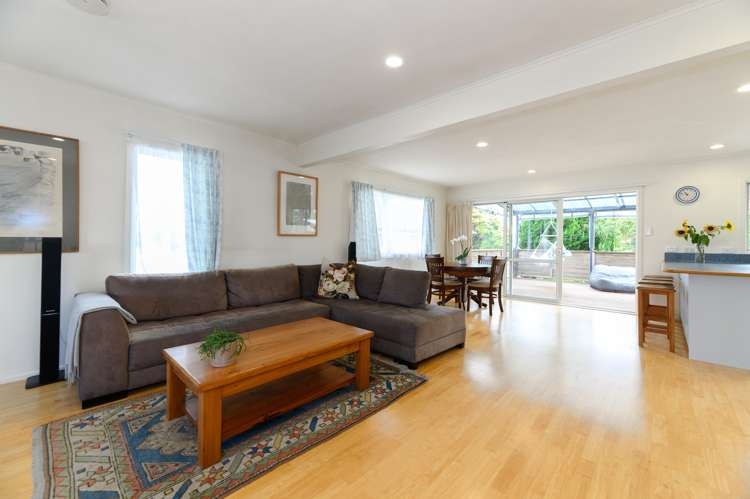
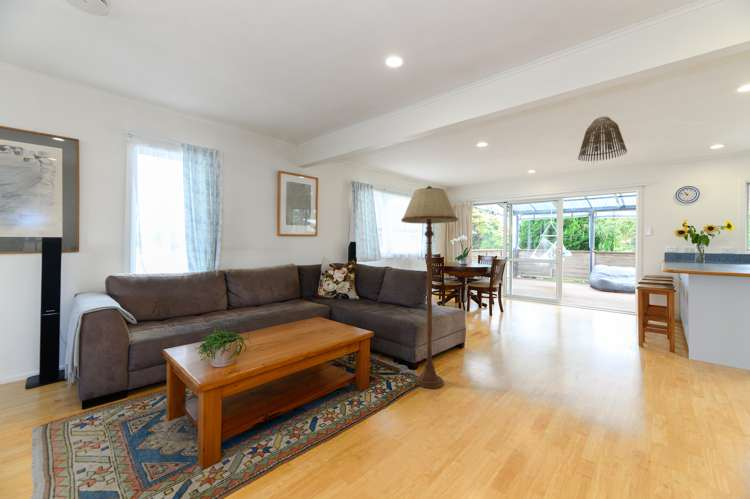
+ floor lamp [400,185,459,389]
+ lamp shade [577,116,628,162]
